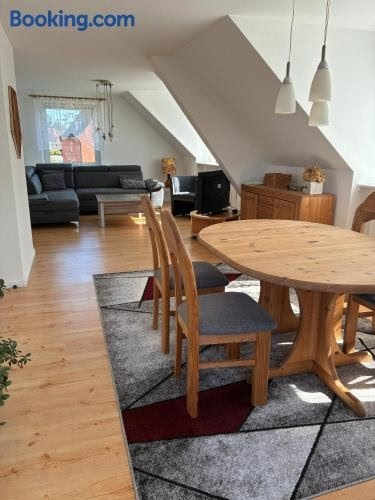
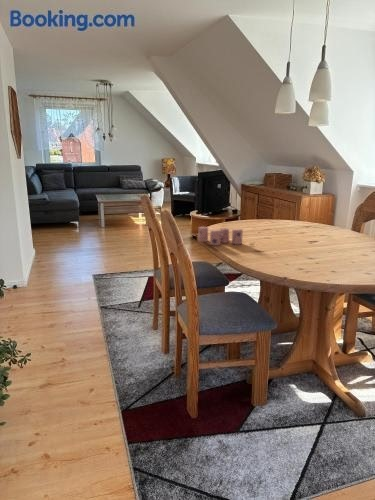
+ candle [197,226,244,247]
